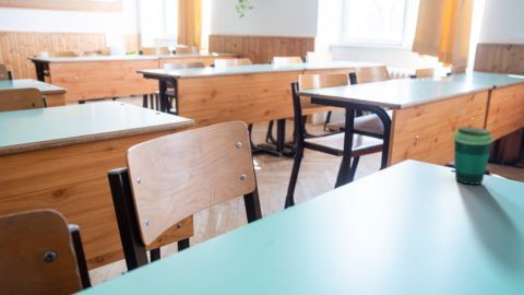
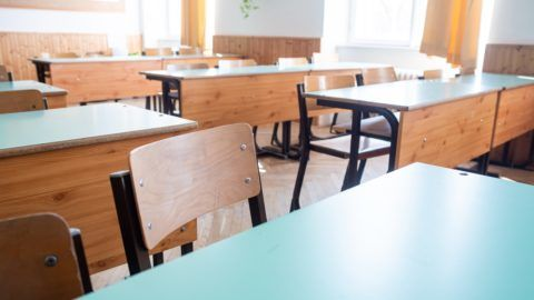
- cup [452,126,495,186]
